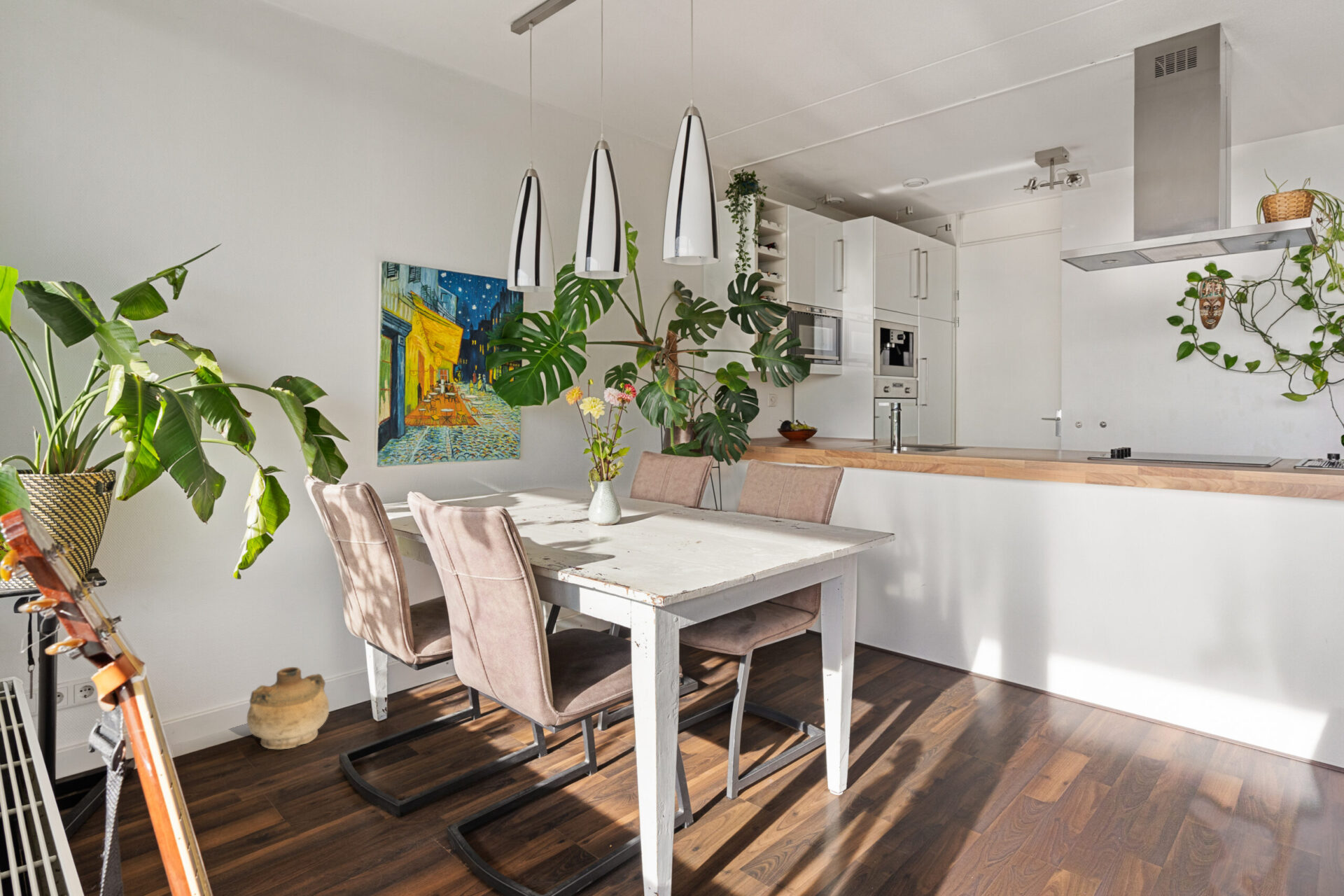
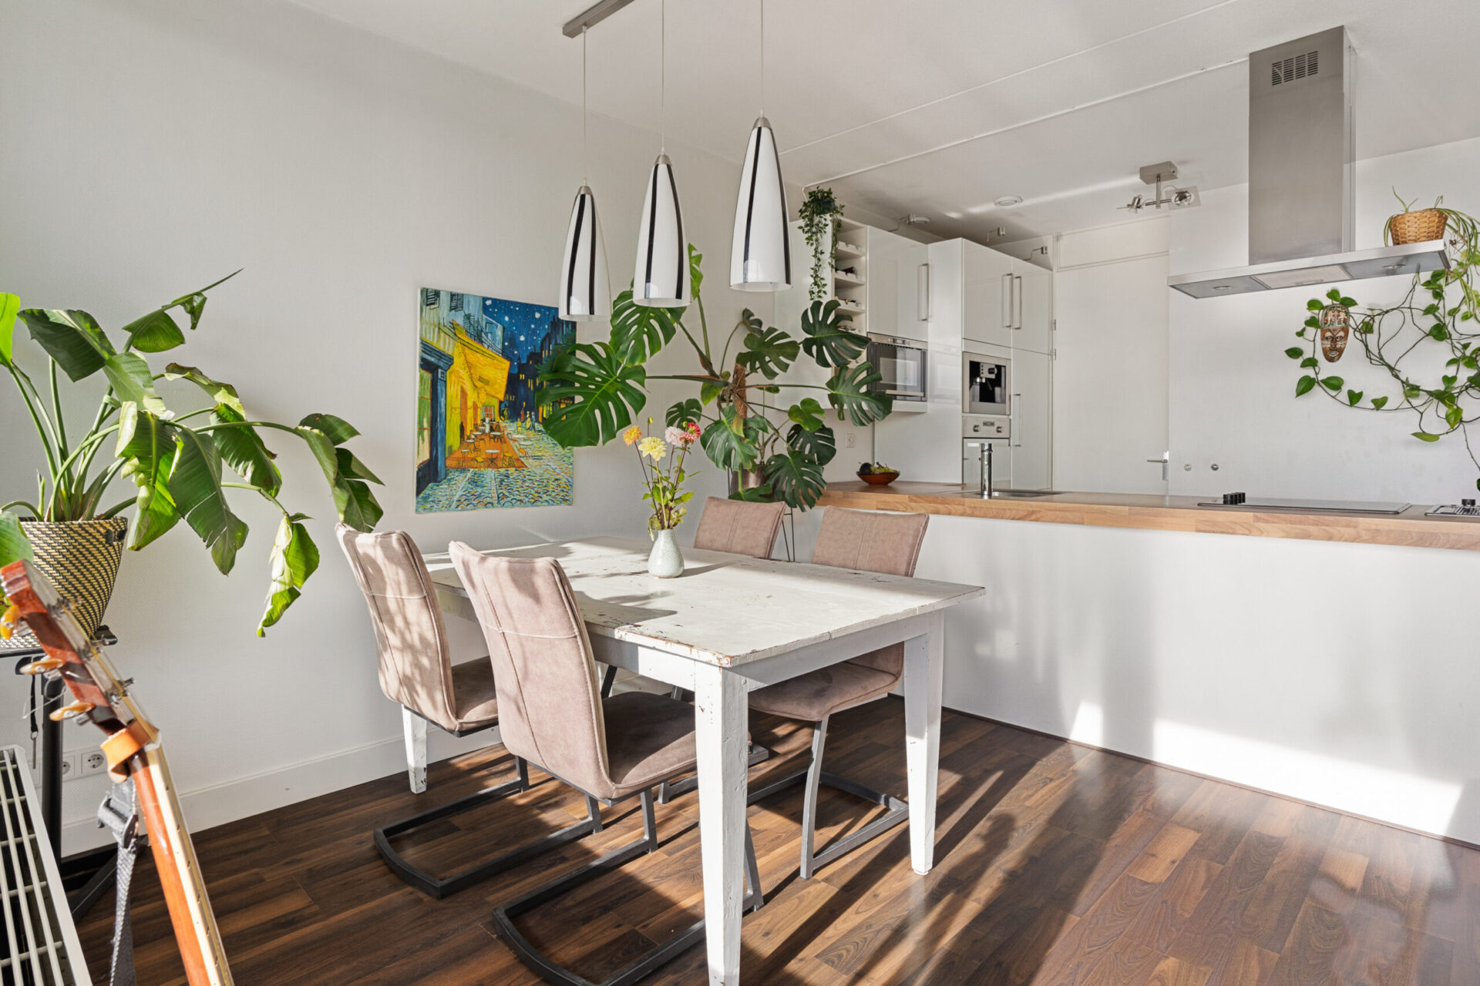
- ceramic jug [246,666,330,750]
